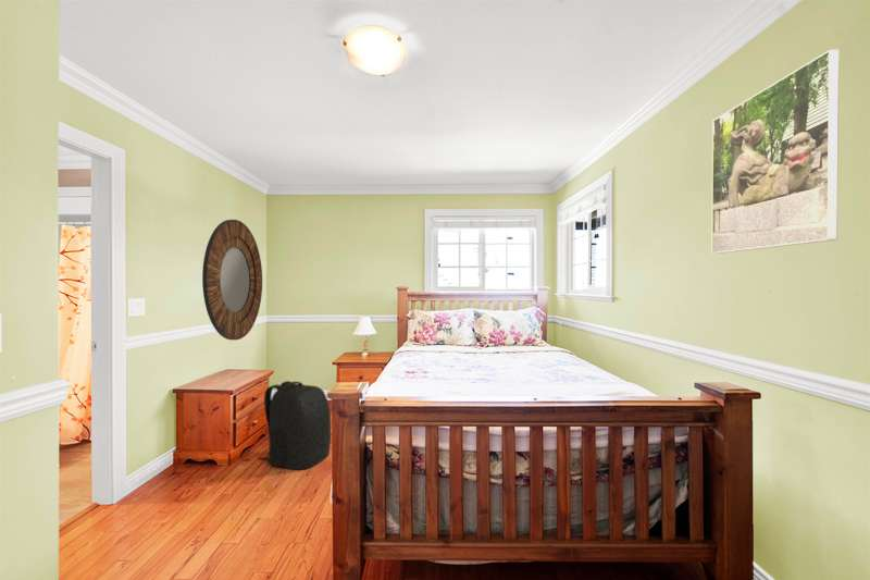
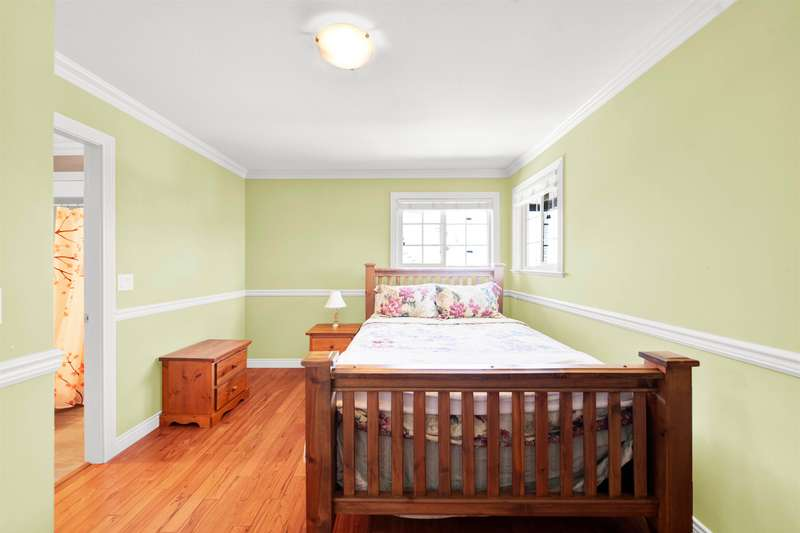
- home mirror [201,219,263,341]
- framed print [711,49,841,255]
- backpack [257,380,332,470]
